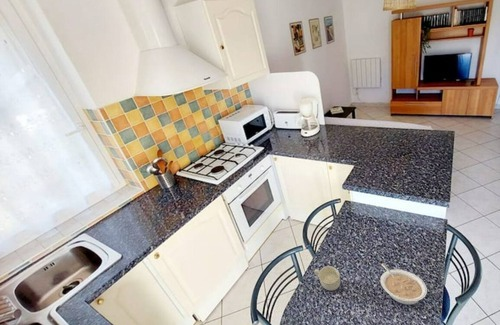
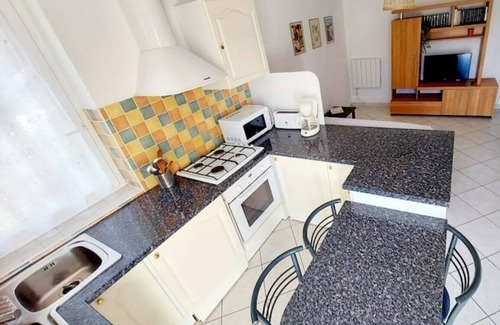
- legume [379,262,428,306]
- cup [313,265,341,291]
